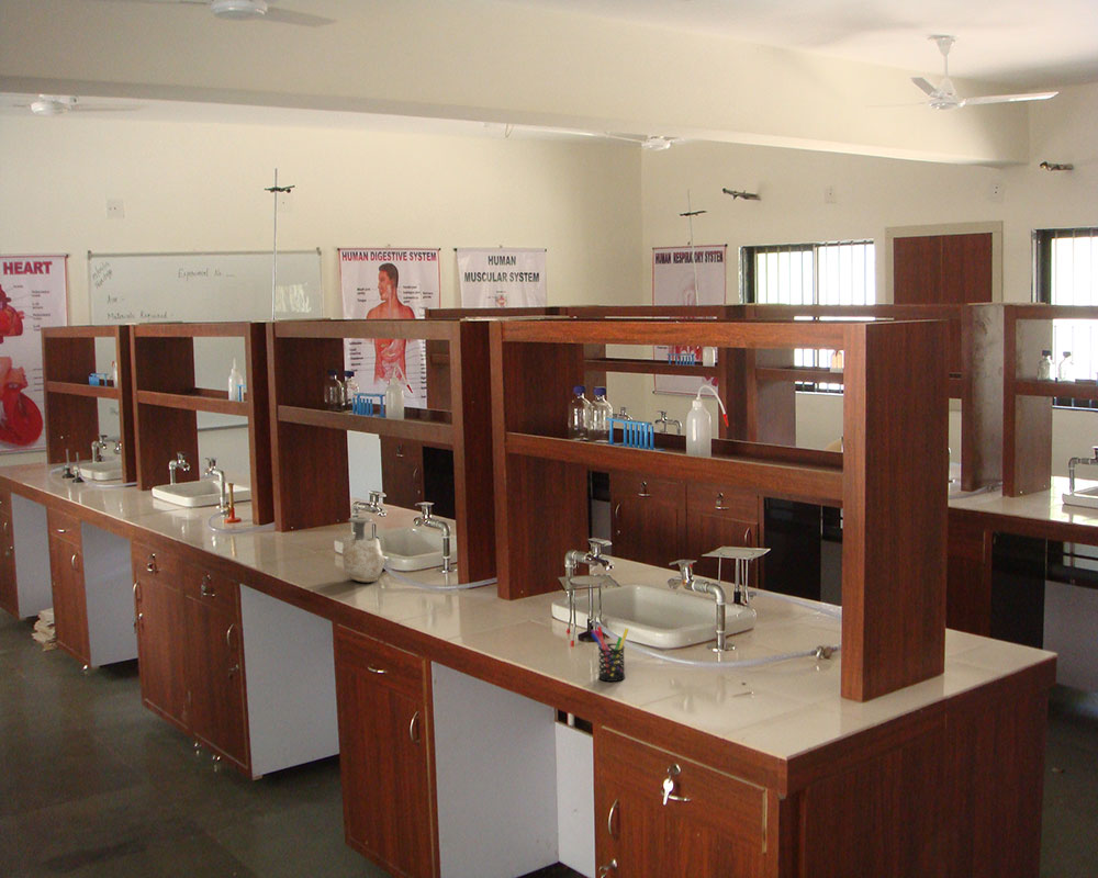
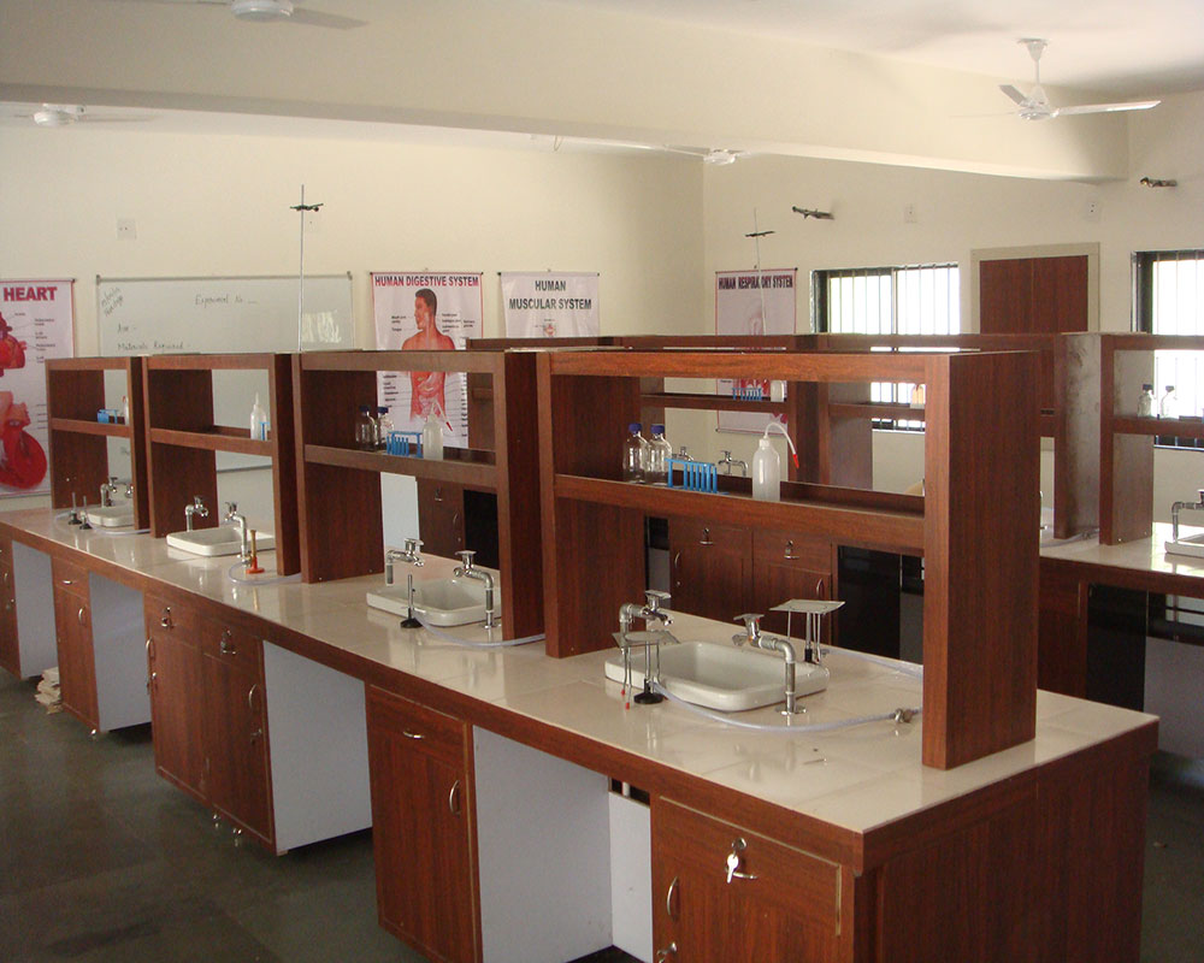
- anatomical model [341,516,385,584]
- pen holder [590,626,630,683]
